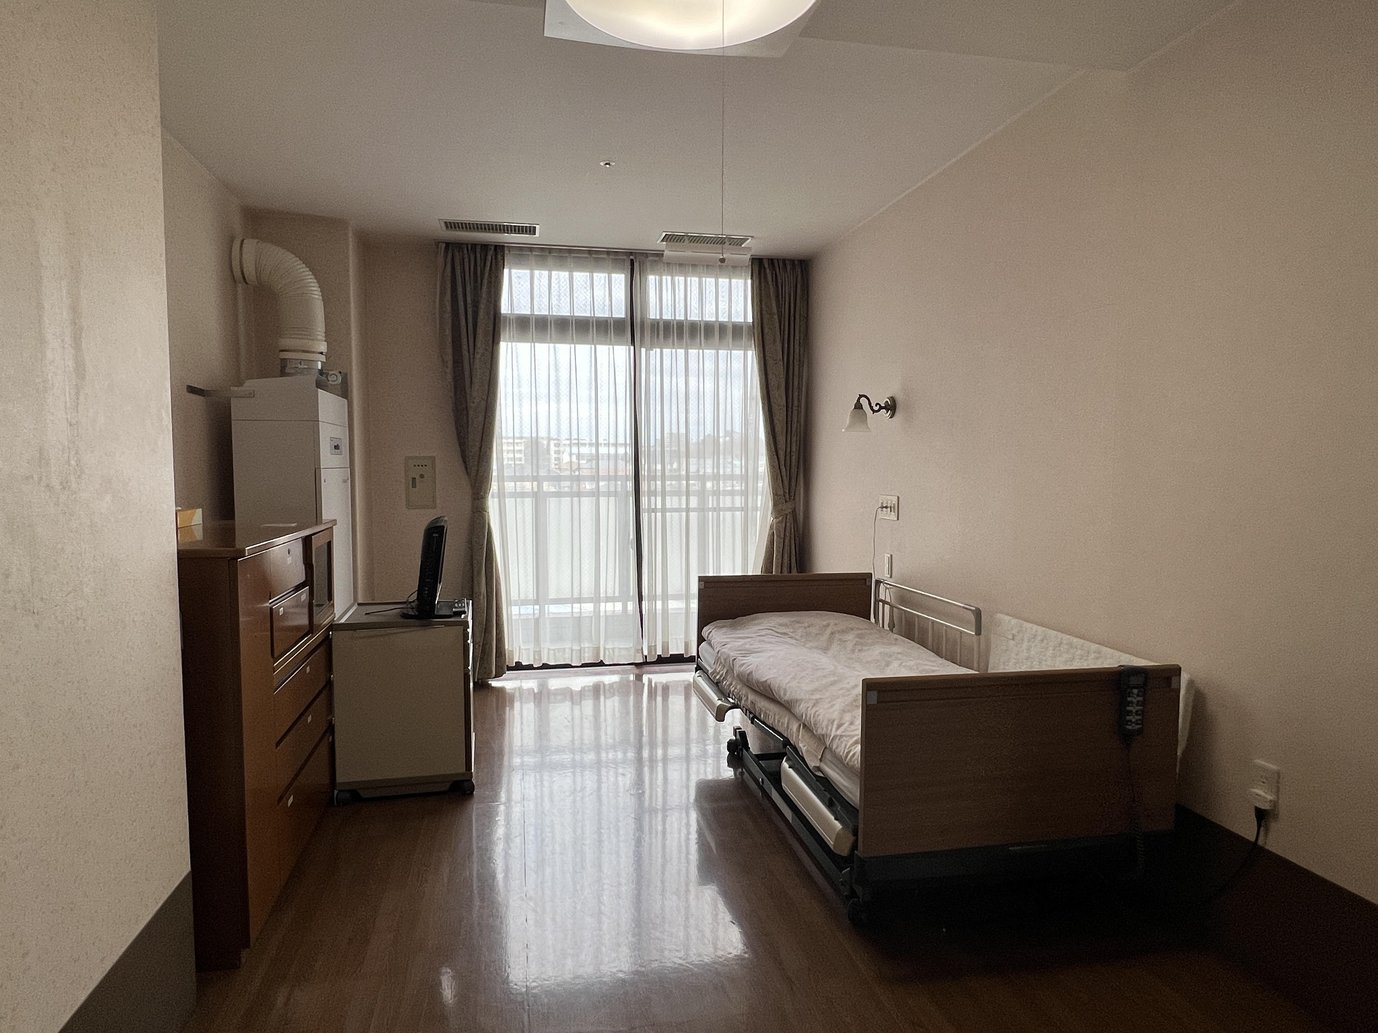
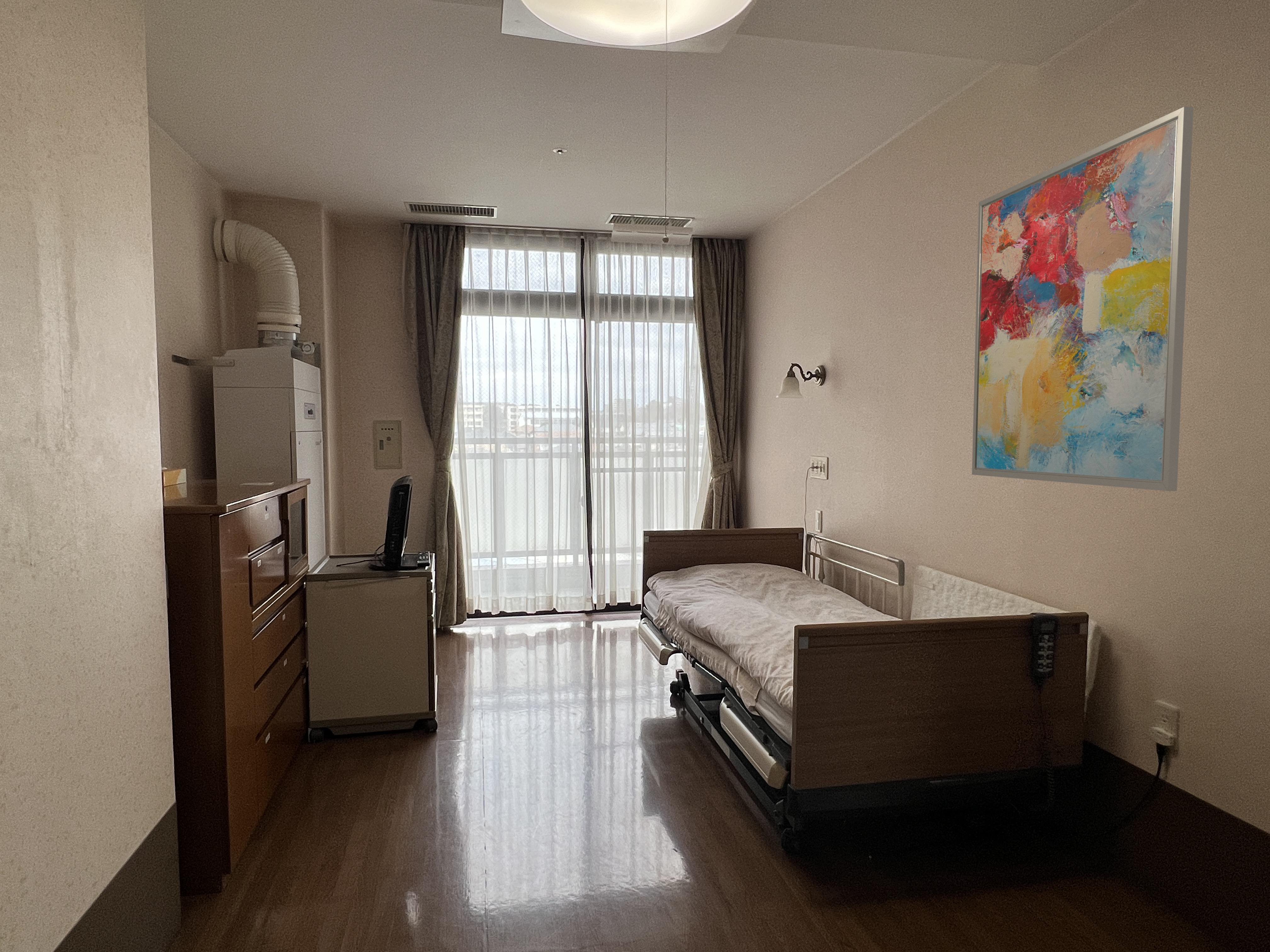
+ wall art [972,106,1194,491]
